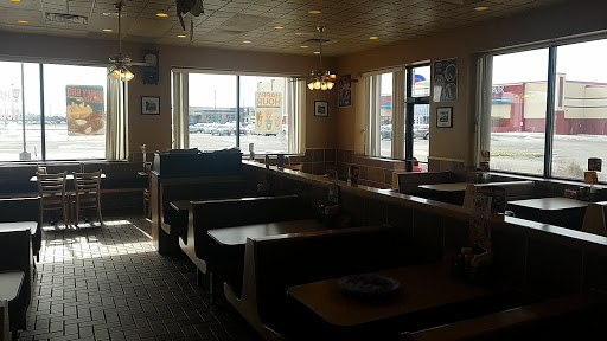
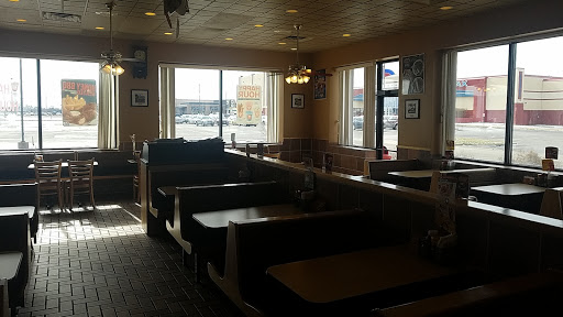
- plate [337,274,401,300]
